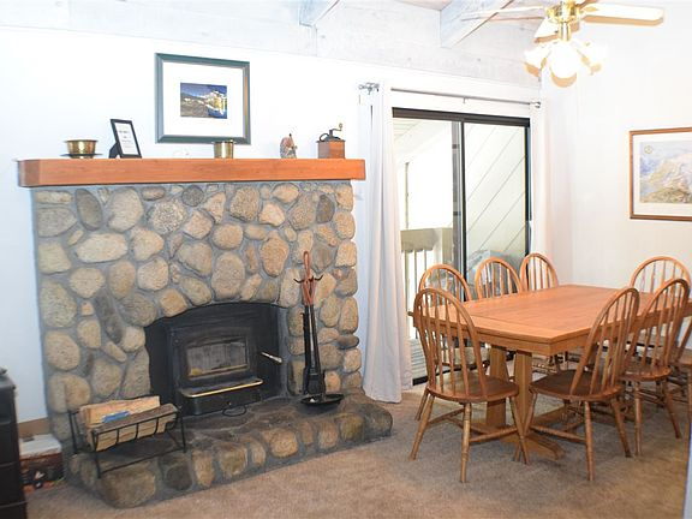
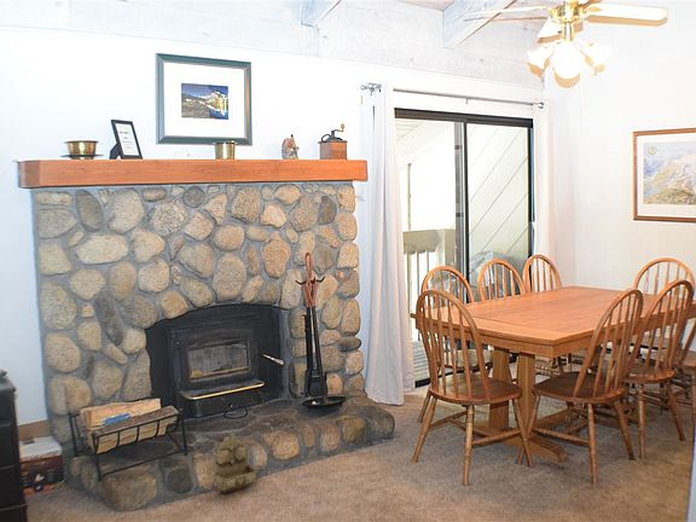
+ wall caddy [213,435,259,494]
